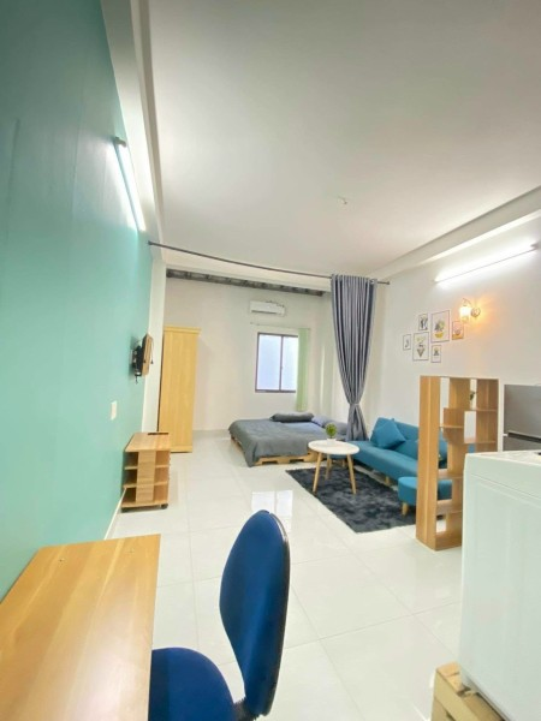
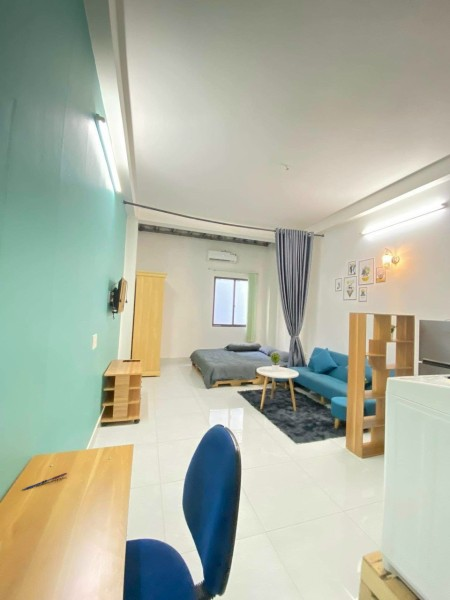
+ pen [21,472,68,492]
